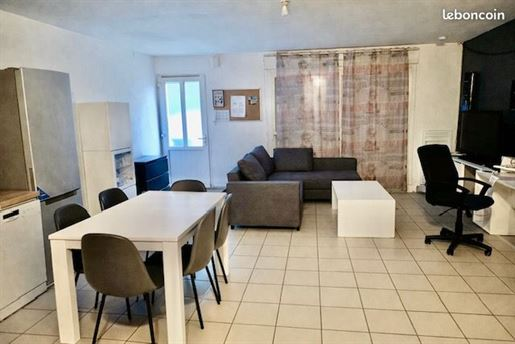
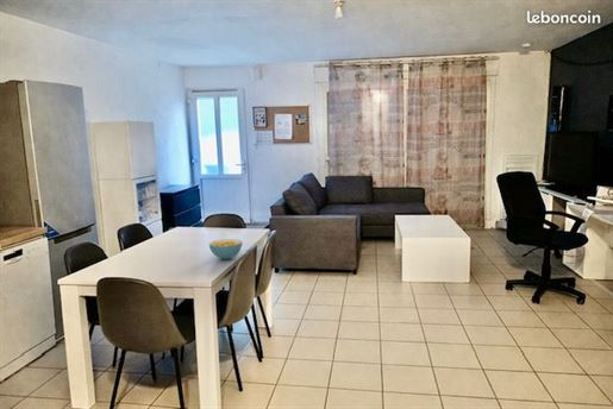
+ cereal bowl [208,238,244,260]
